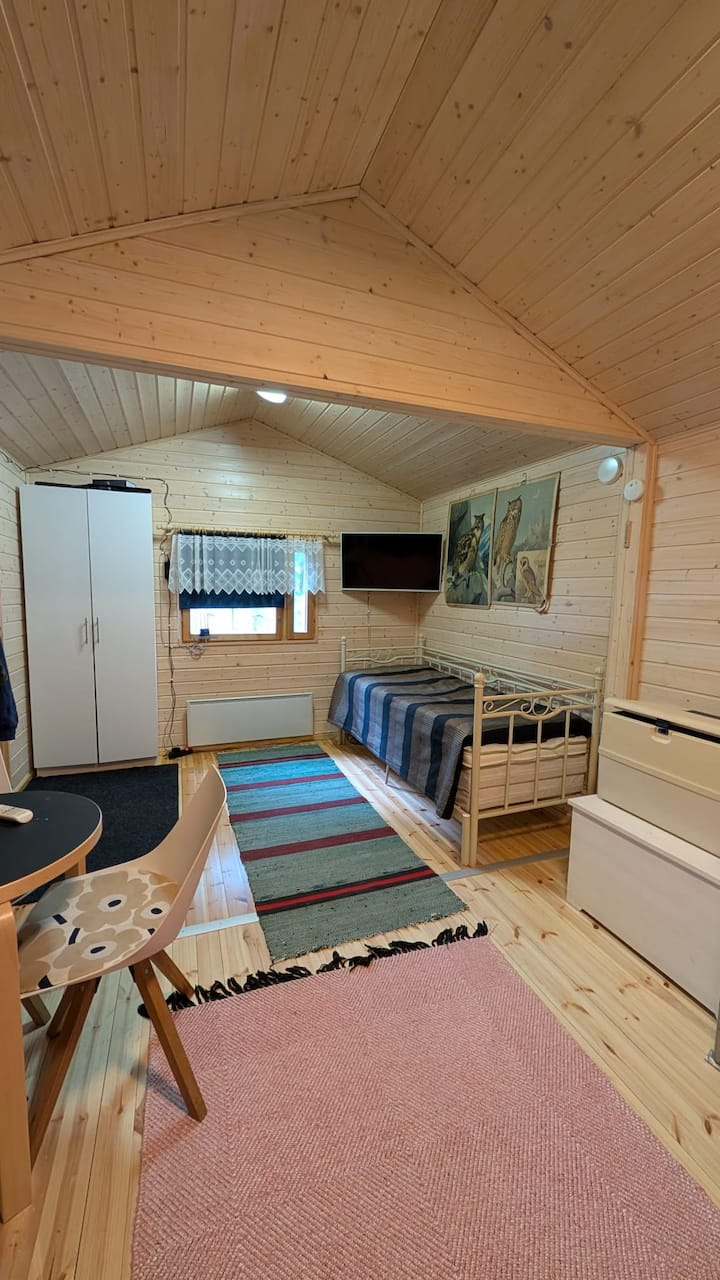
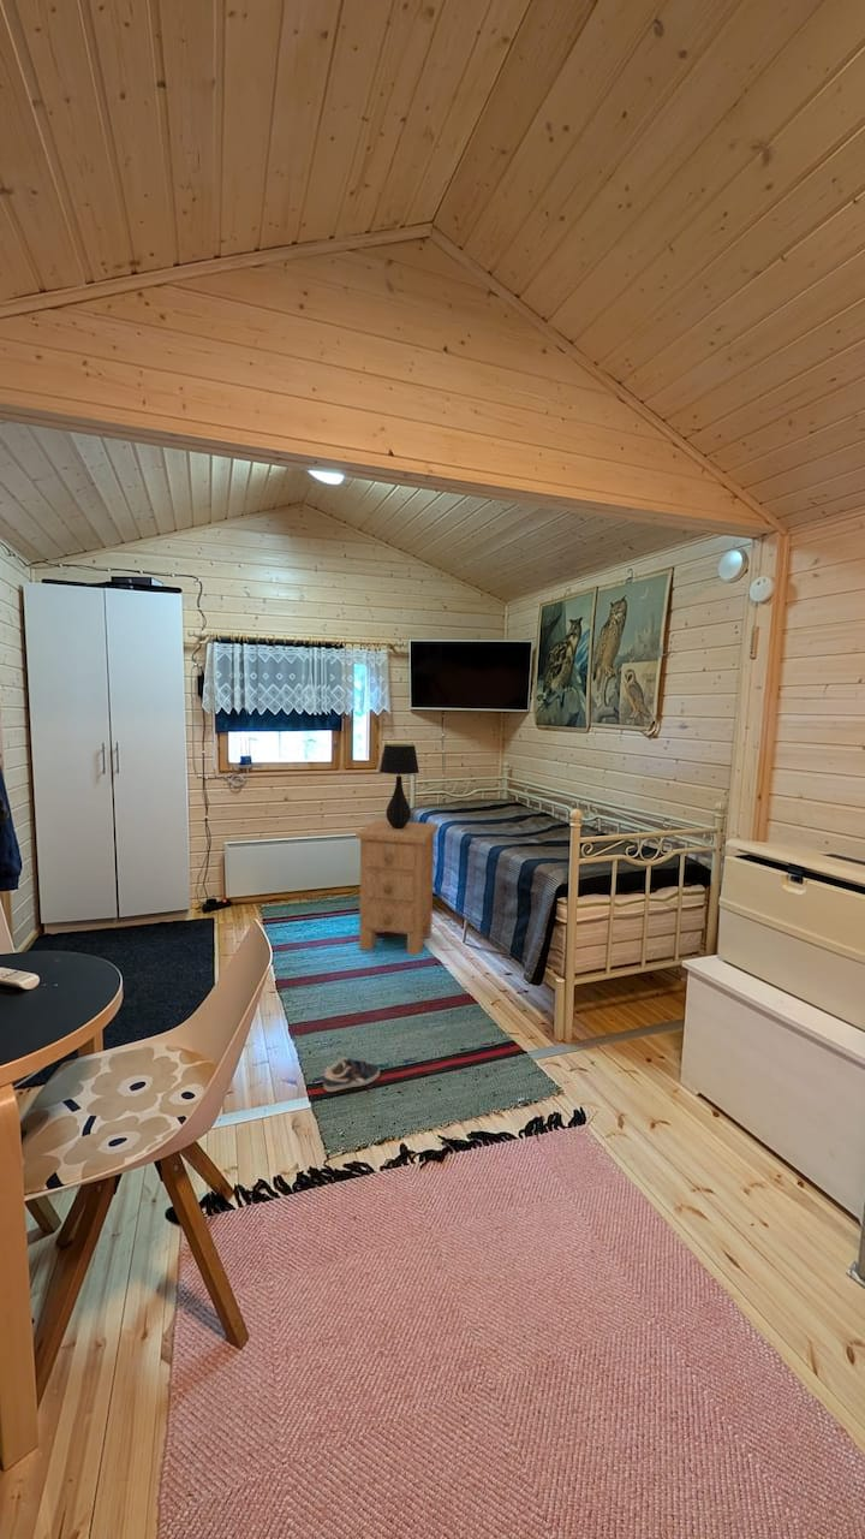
+ nightstand [354,819,440,956]
+ sneaker [322,1057,381,1093]
+ table lamp [378,743,420,830]
